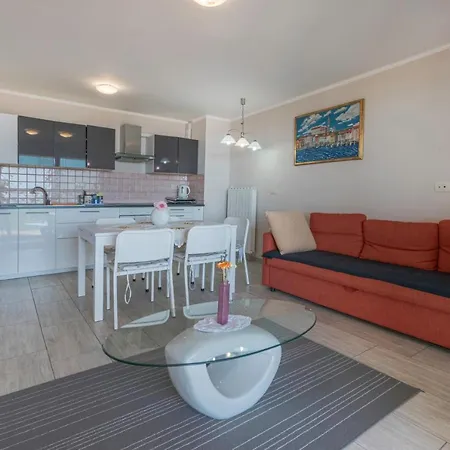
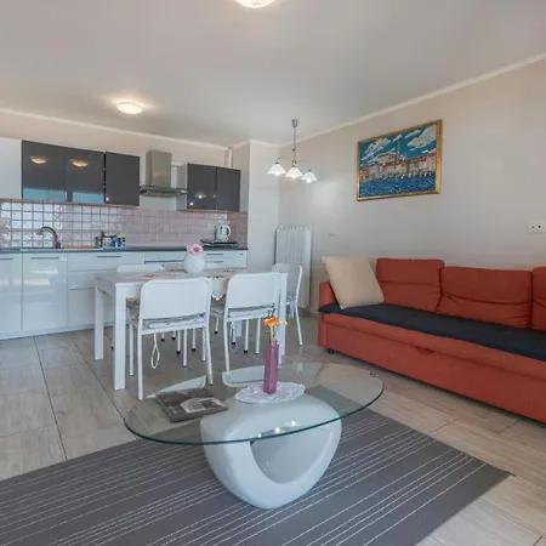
+ magazine [154,386,229,422]
